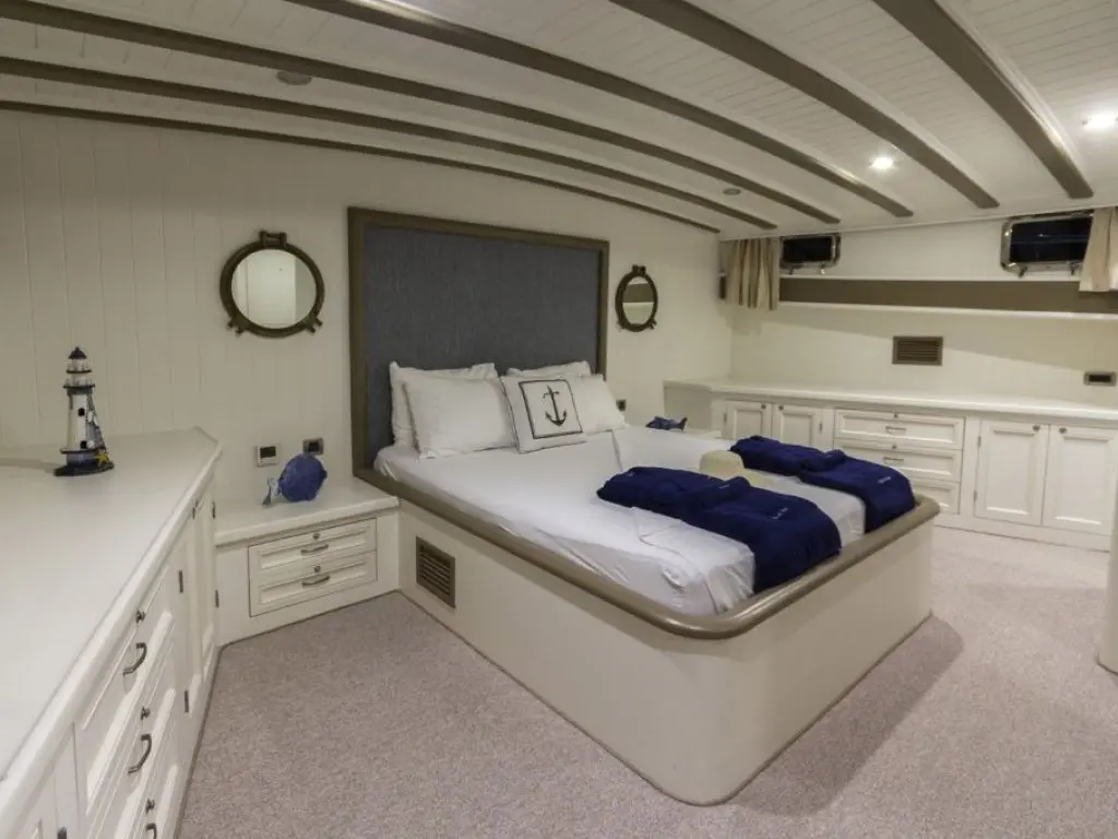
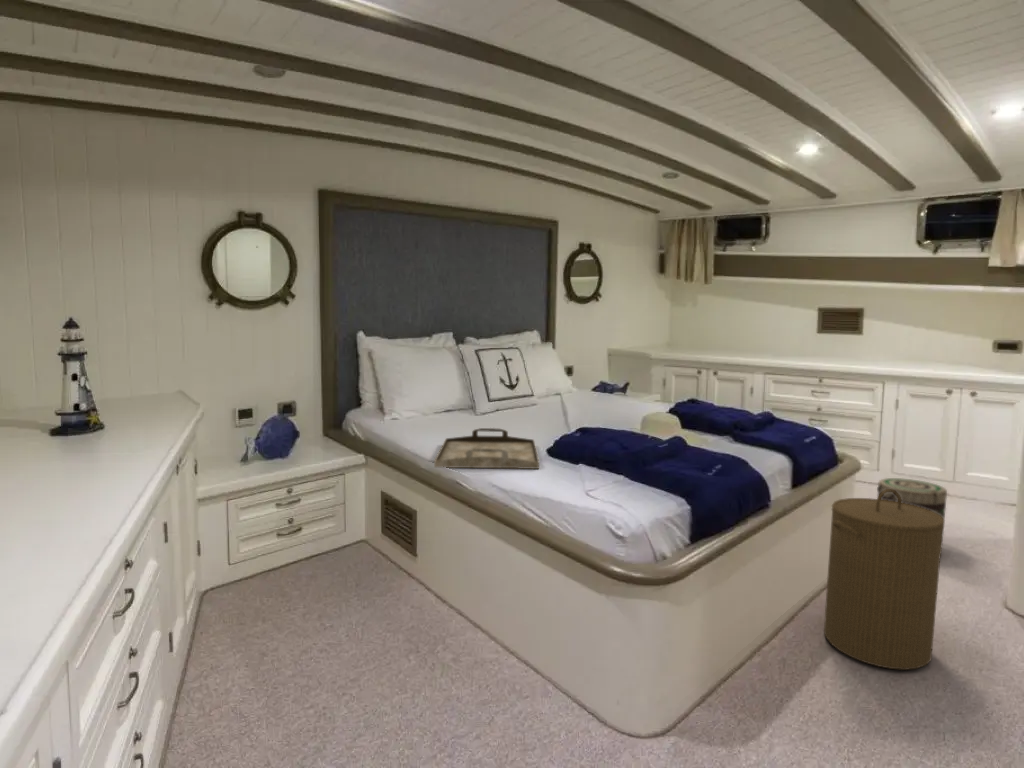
+ basket [876,477,948,554]
+ serving tray [433,427,540,470]
+ laundry hamper [823,489,946,671]
